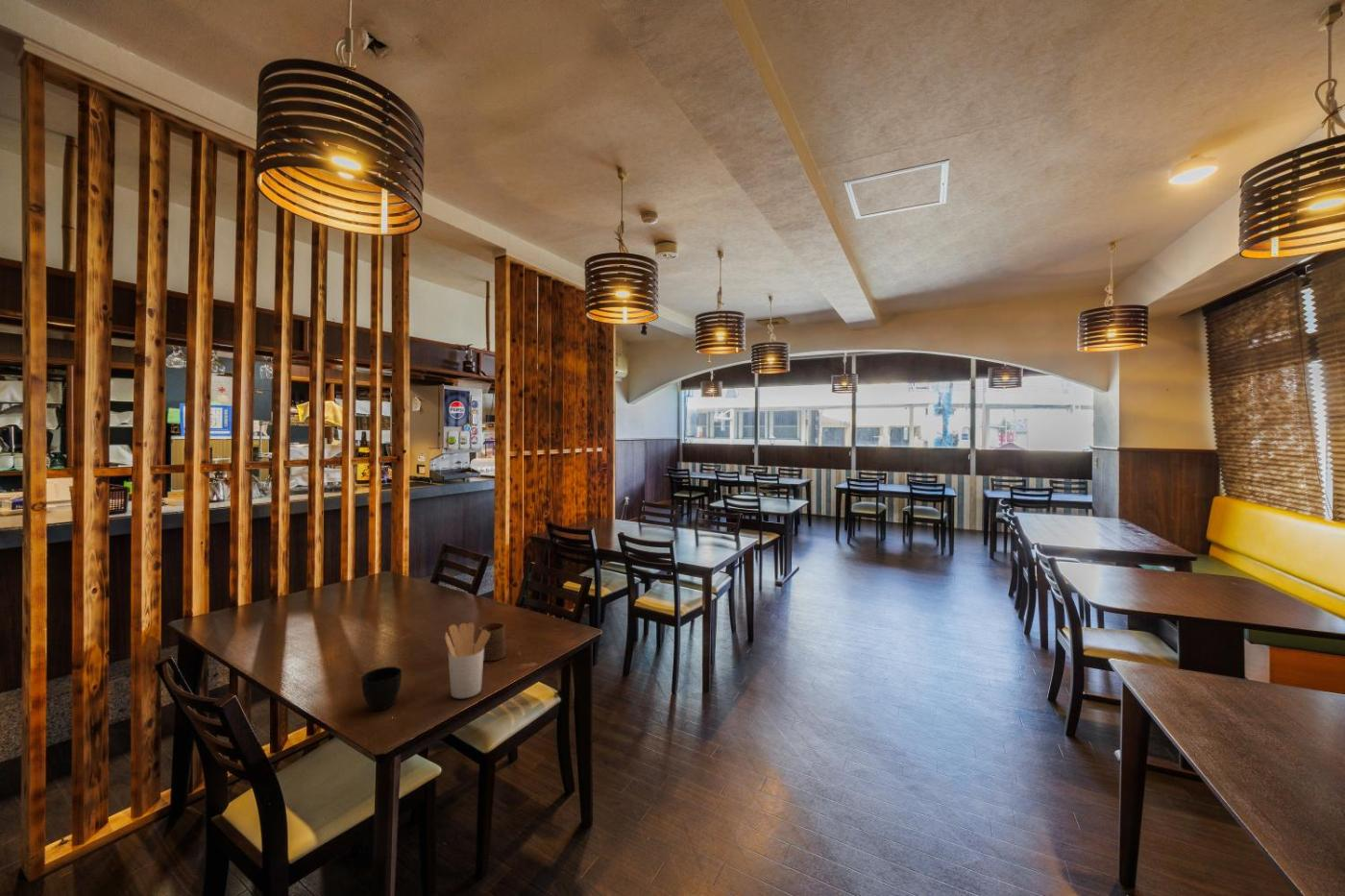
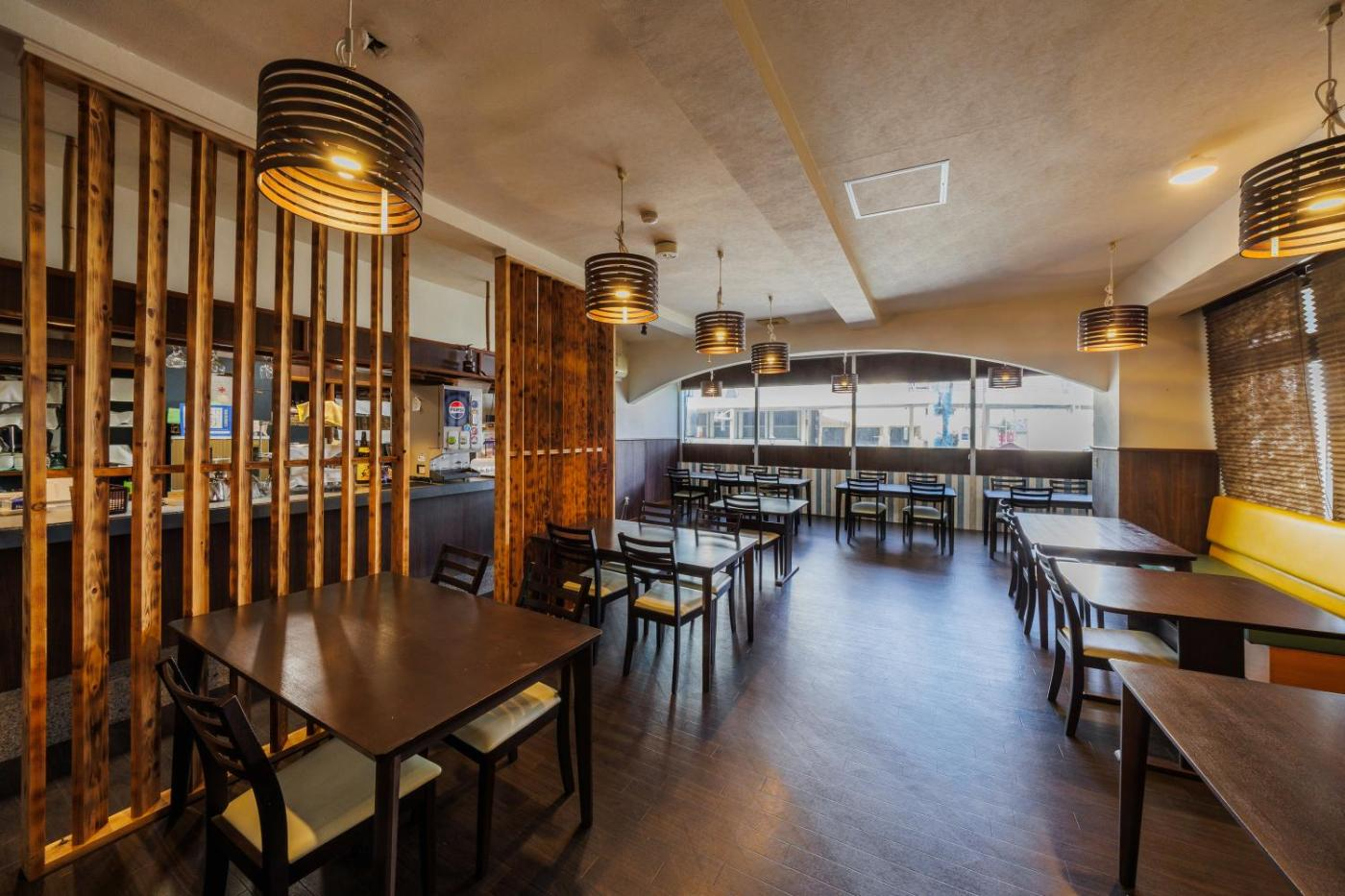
- utensil holder [444,621,490,699]
- cup [360,666,403,712]
- cup [477,621,506,662]
